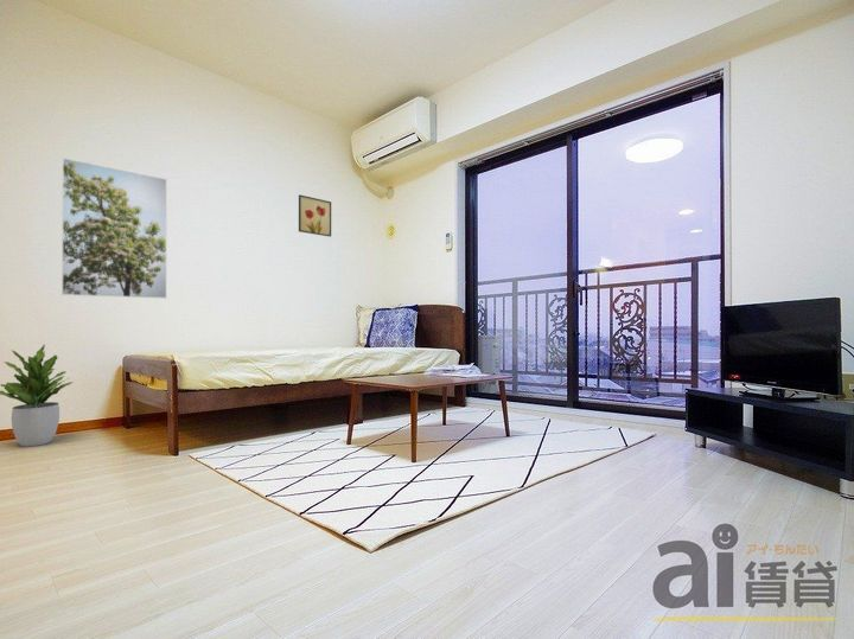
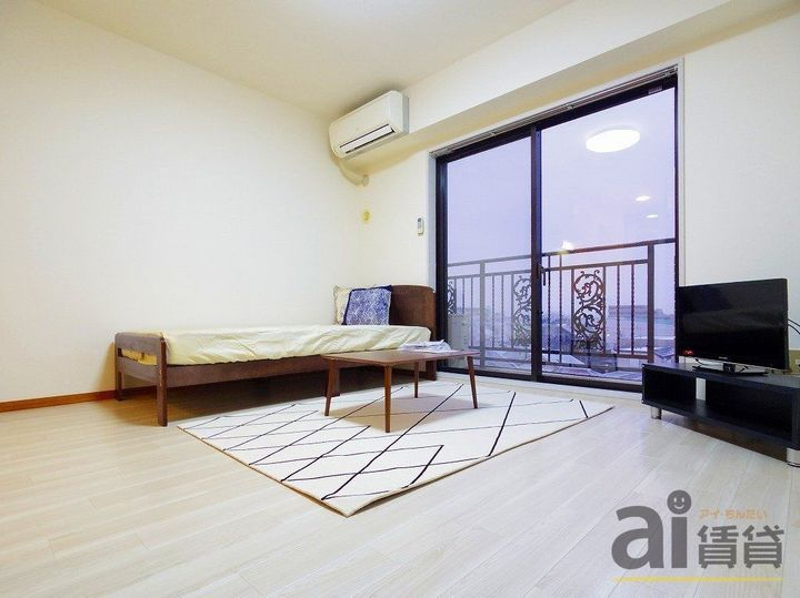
- wall art [298,193,332,237]
- potted plant [0,343,75,448]
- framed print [60,156,168,300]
